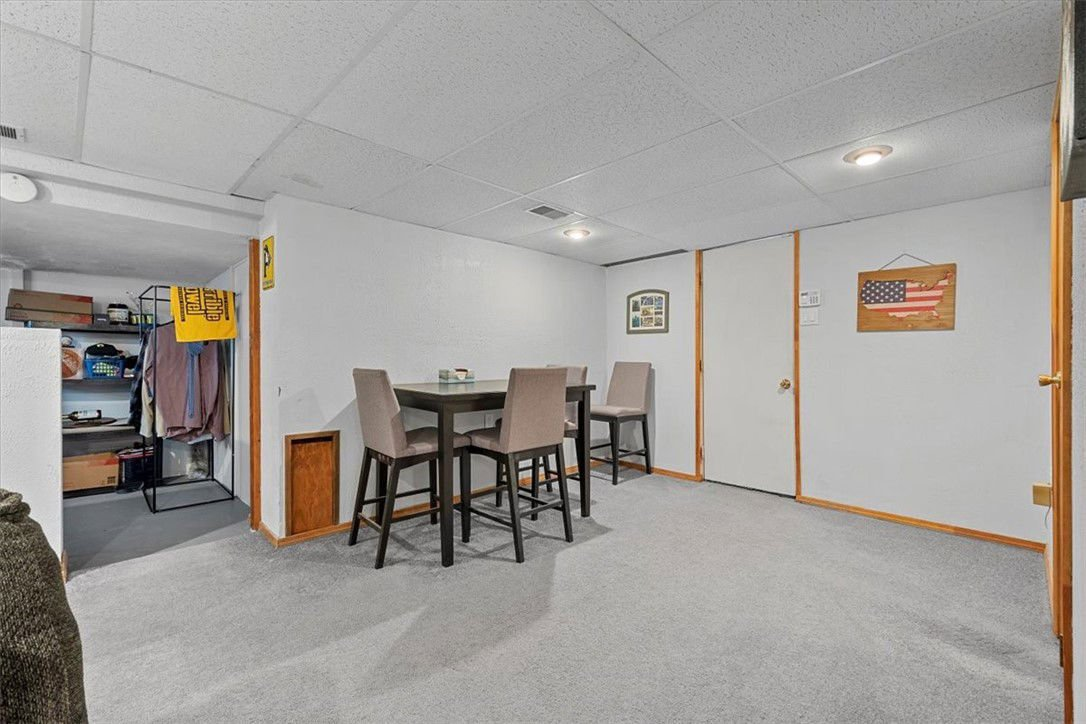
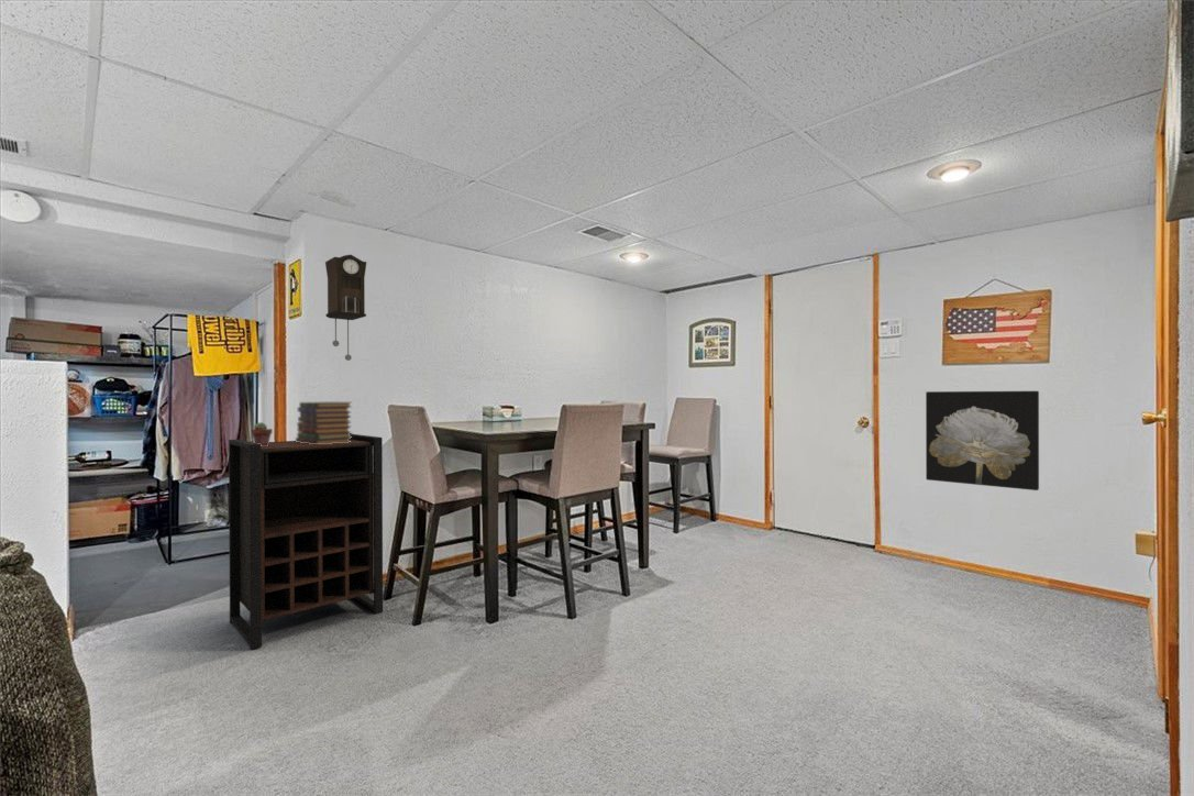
+ potted succulent [250,421,274,446]
+ pendulum clock [324,254,367,362]
+ shelving unit [228,433,384,650]
+ book stack [295,401,353,444]
+ wall art [925,390,1040,491]
